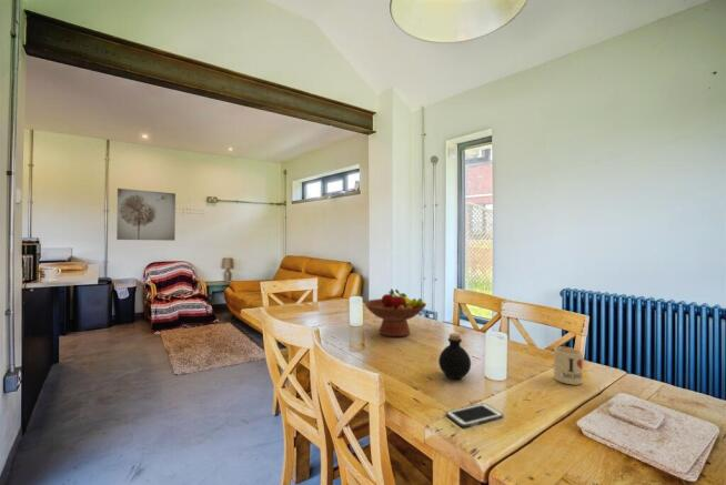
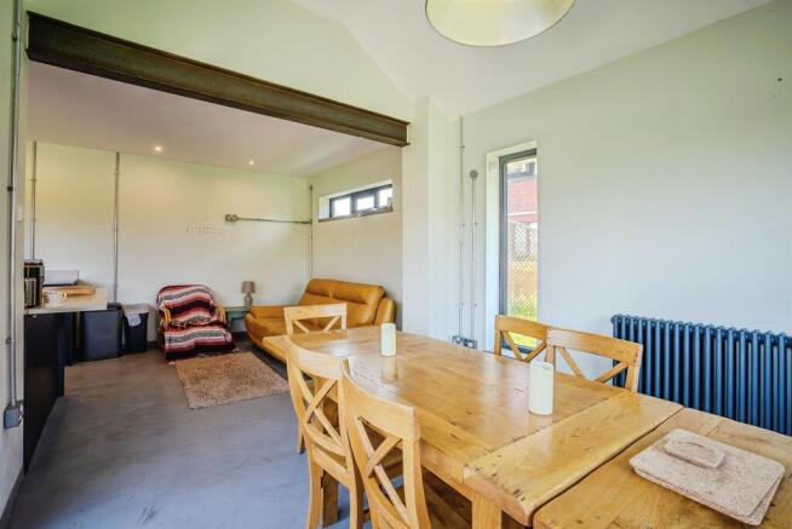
- mug [553,346,585,386]
- fruit bowl [363,287,427,337]
- bottle [437,332,472,380]
- cell phone [445,402,505,428]
- wall art [115,188,177,242]
